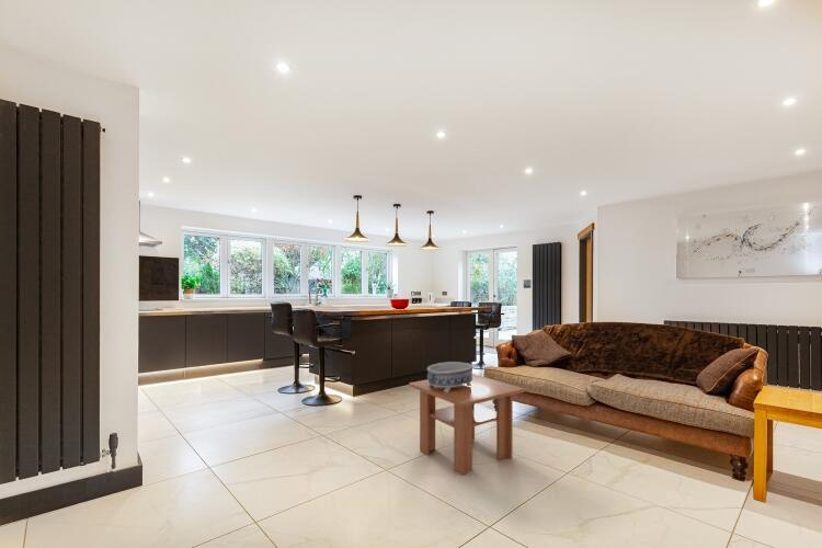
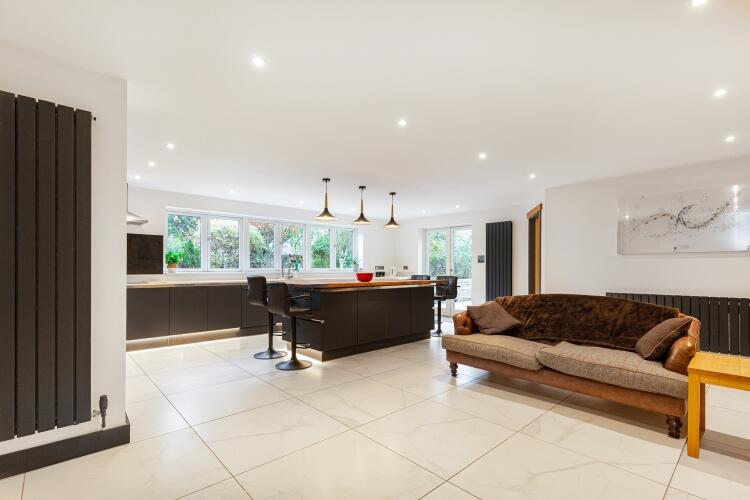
- coffee table [408,373,525,477]
- decorative bowl [426,361,473,392]
